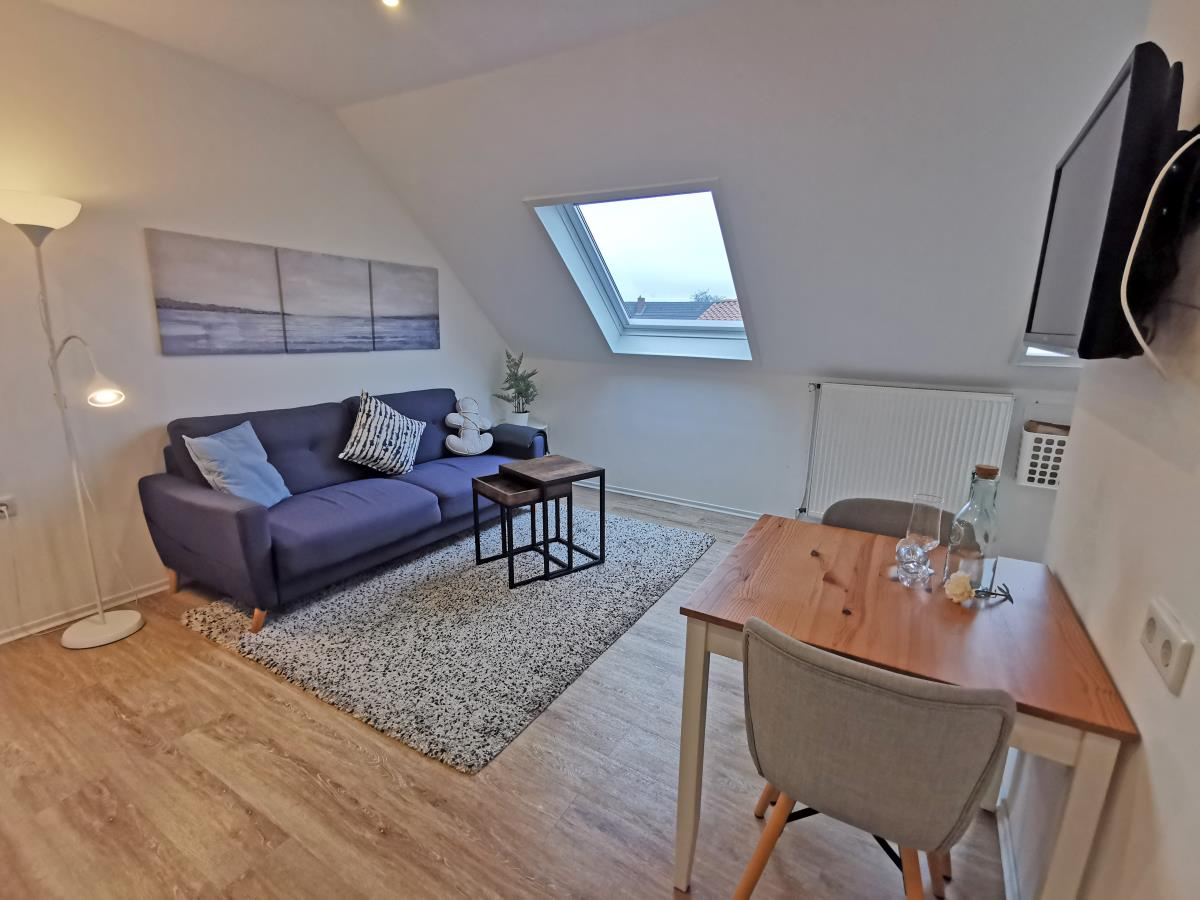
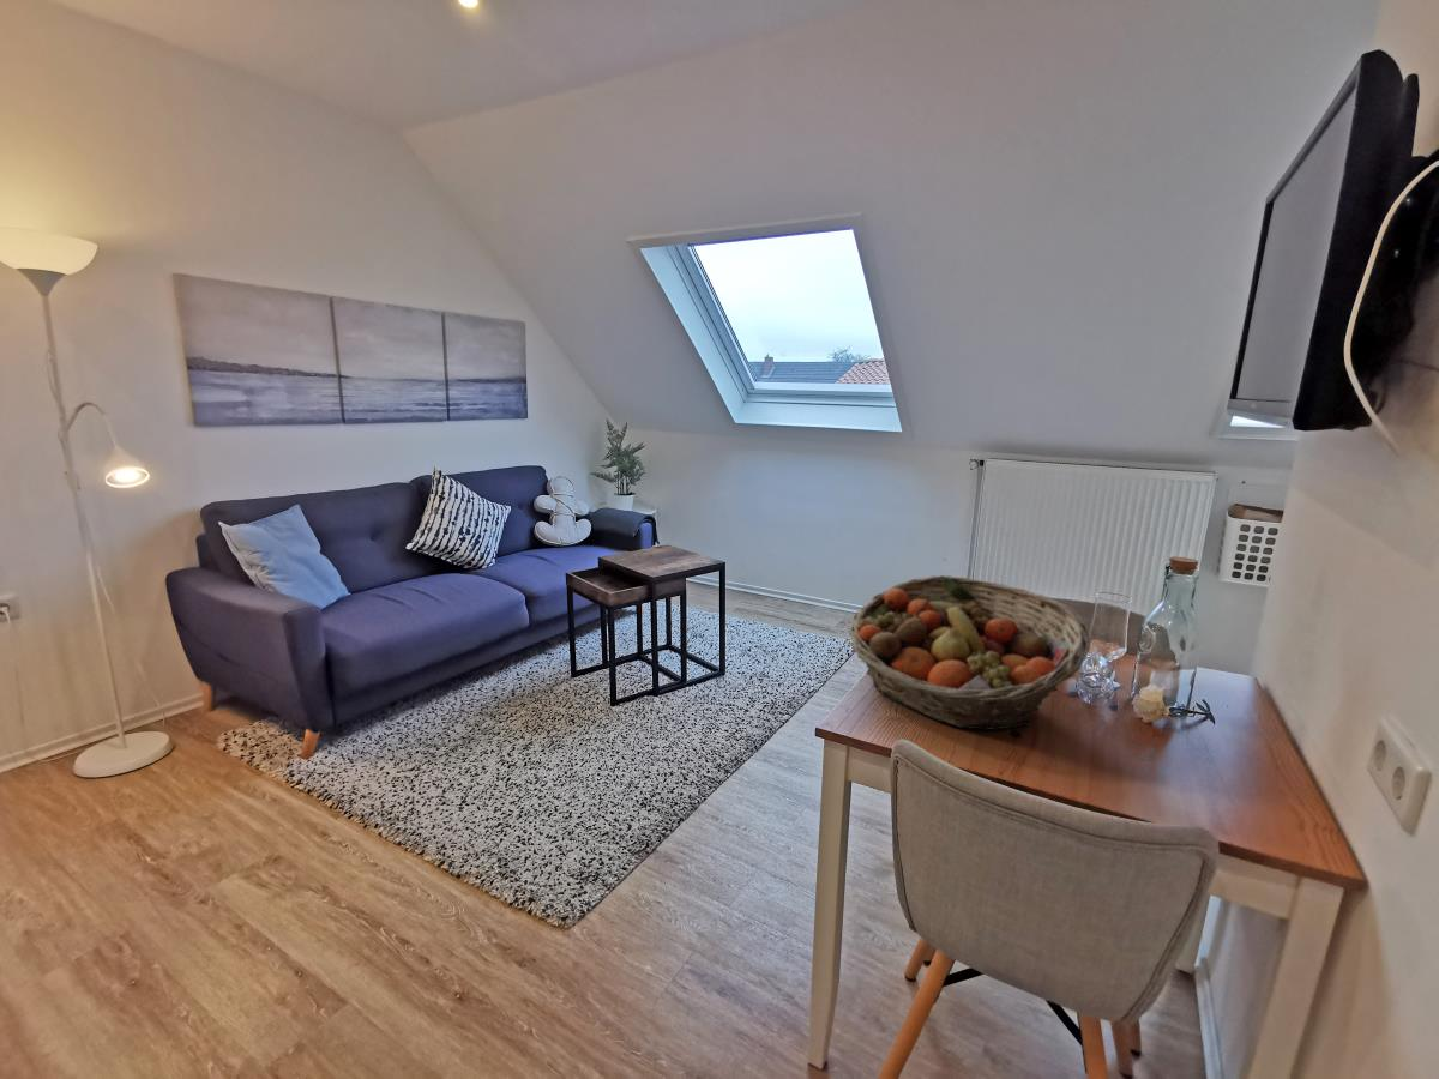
+ fruit basket [847,574,1092,731]
